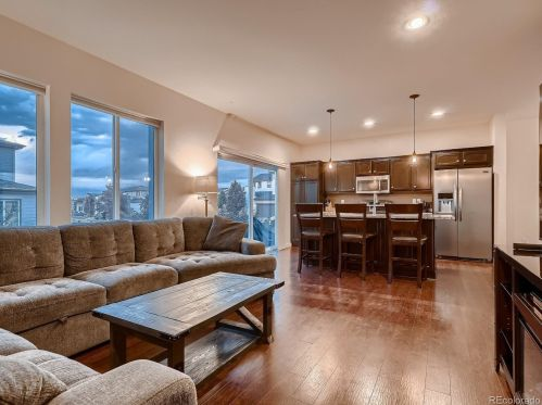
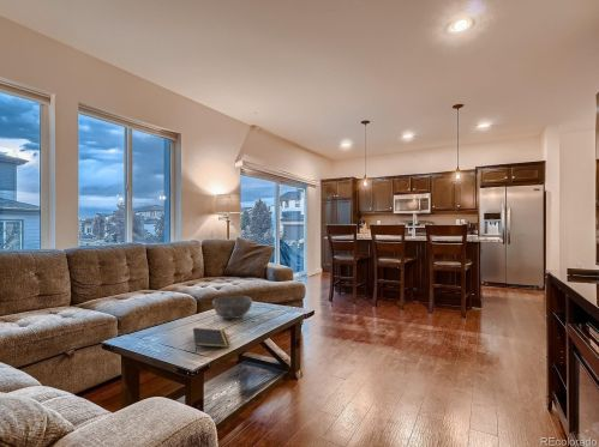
+ bowl [211,295,253,320]
+ notepad [192,327,230,354]
